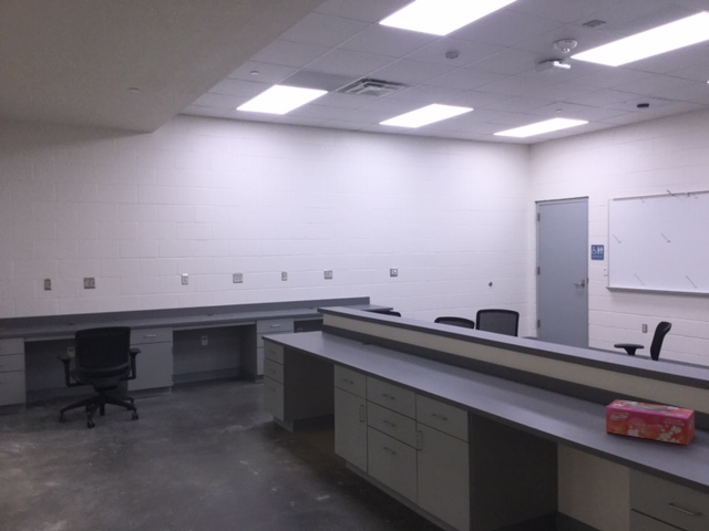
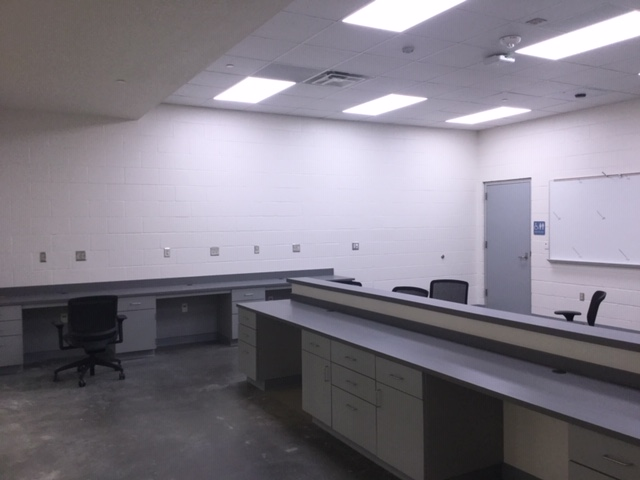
- tissue box [605,398,696,446]
